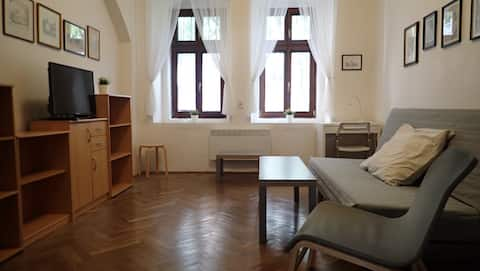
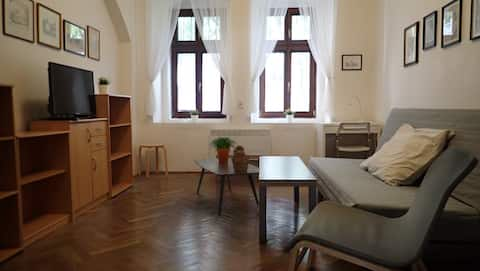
+ potted plant [208,136,240,164]
+ decorative container [230,144,250,172]
+ coffee table [193,157,260,217]
